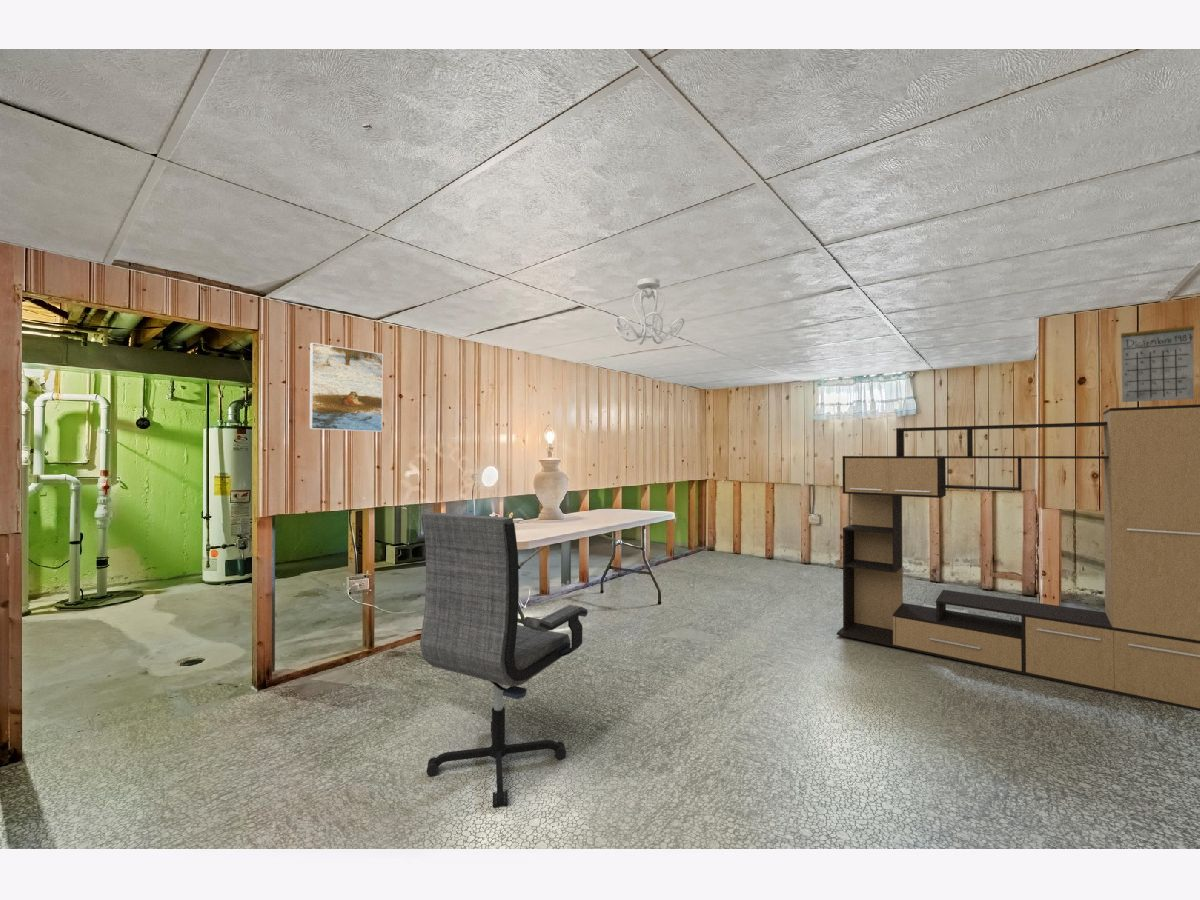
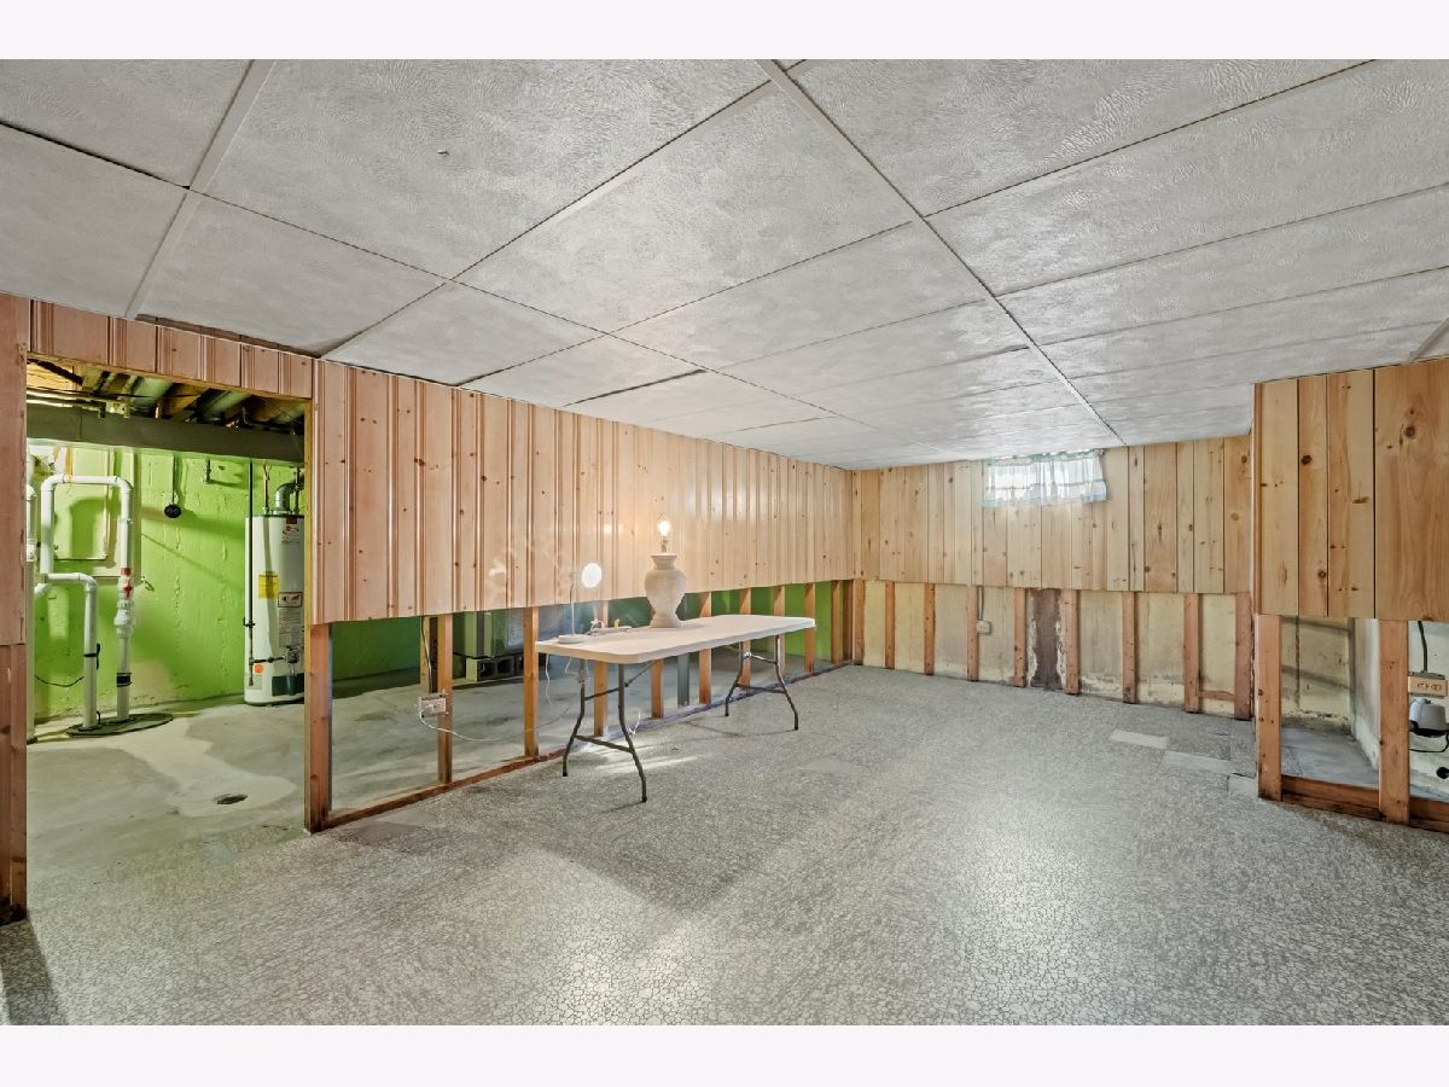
- office chair [419,512,589,808]
- calendar [1120,312,1195,403]
- media console [836,404,1200,712]
- ceiling light fixture [614,277,685,346]
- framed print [308,342,384,433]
